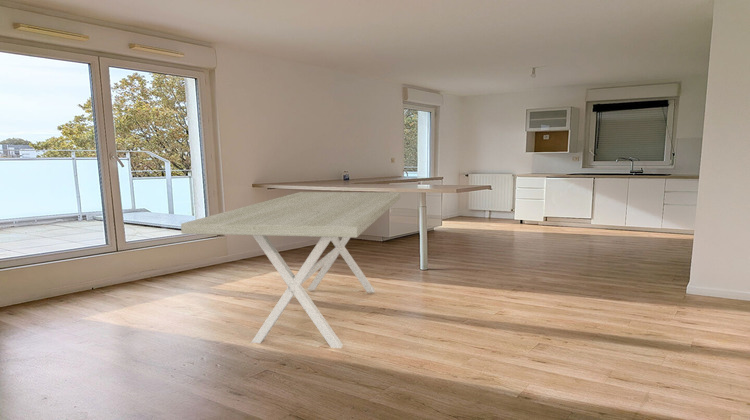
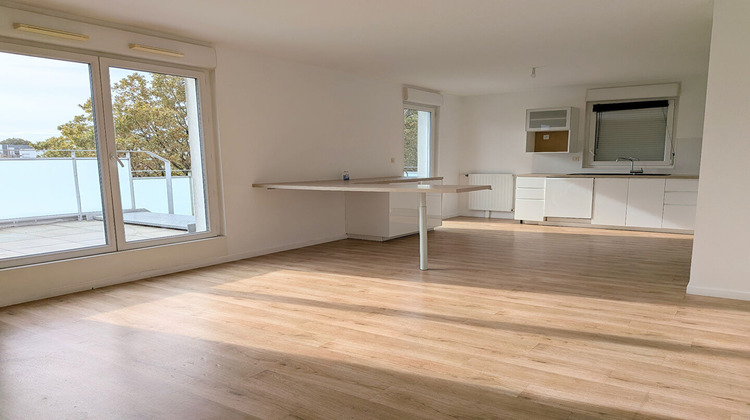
- dining table [180,191,402,349]
